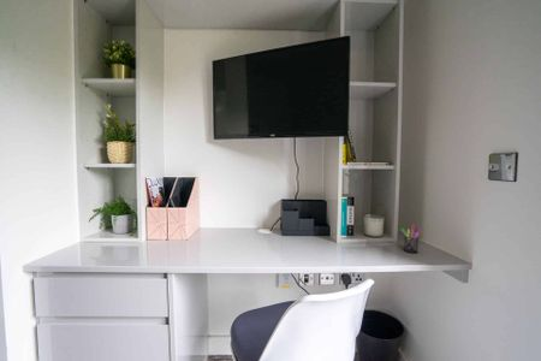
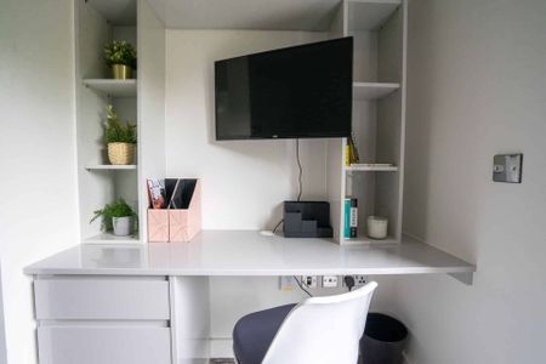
- pen holder [400,224,422,254]
